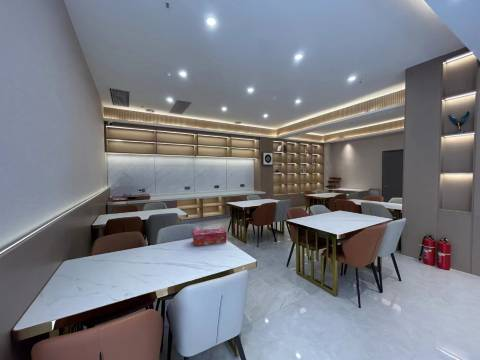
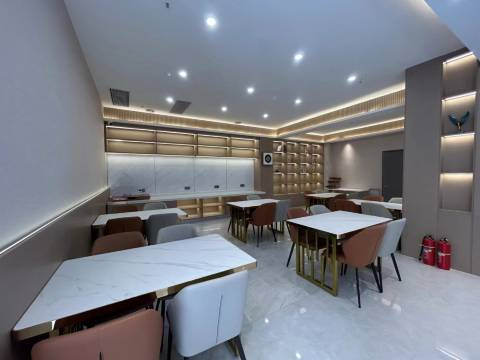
- tissue box [192,227,227,247]
